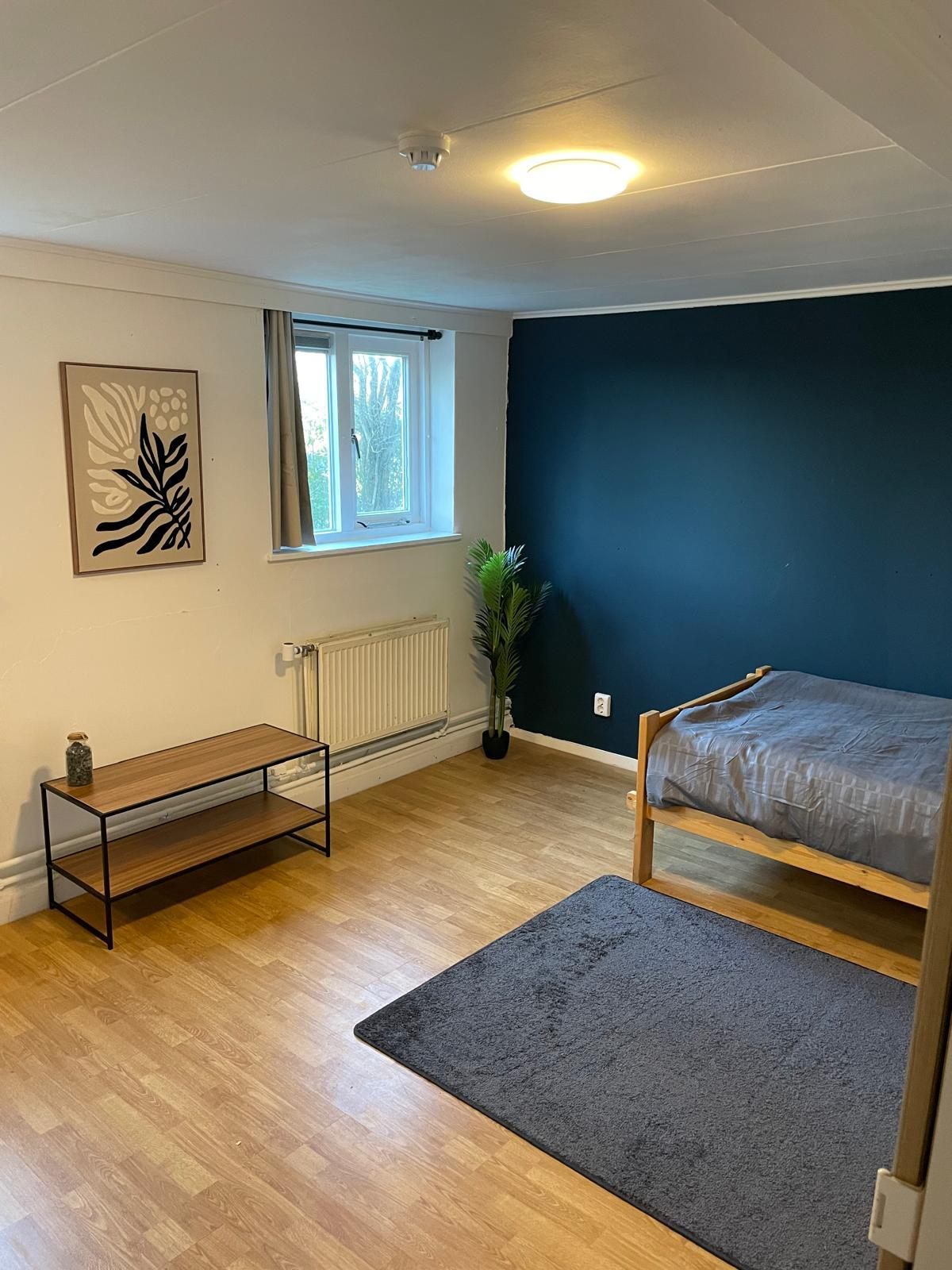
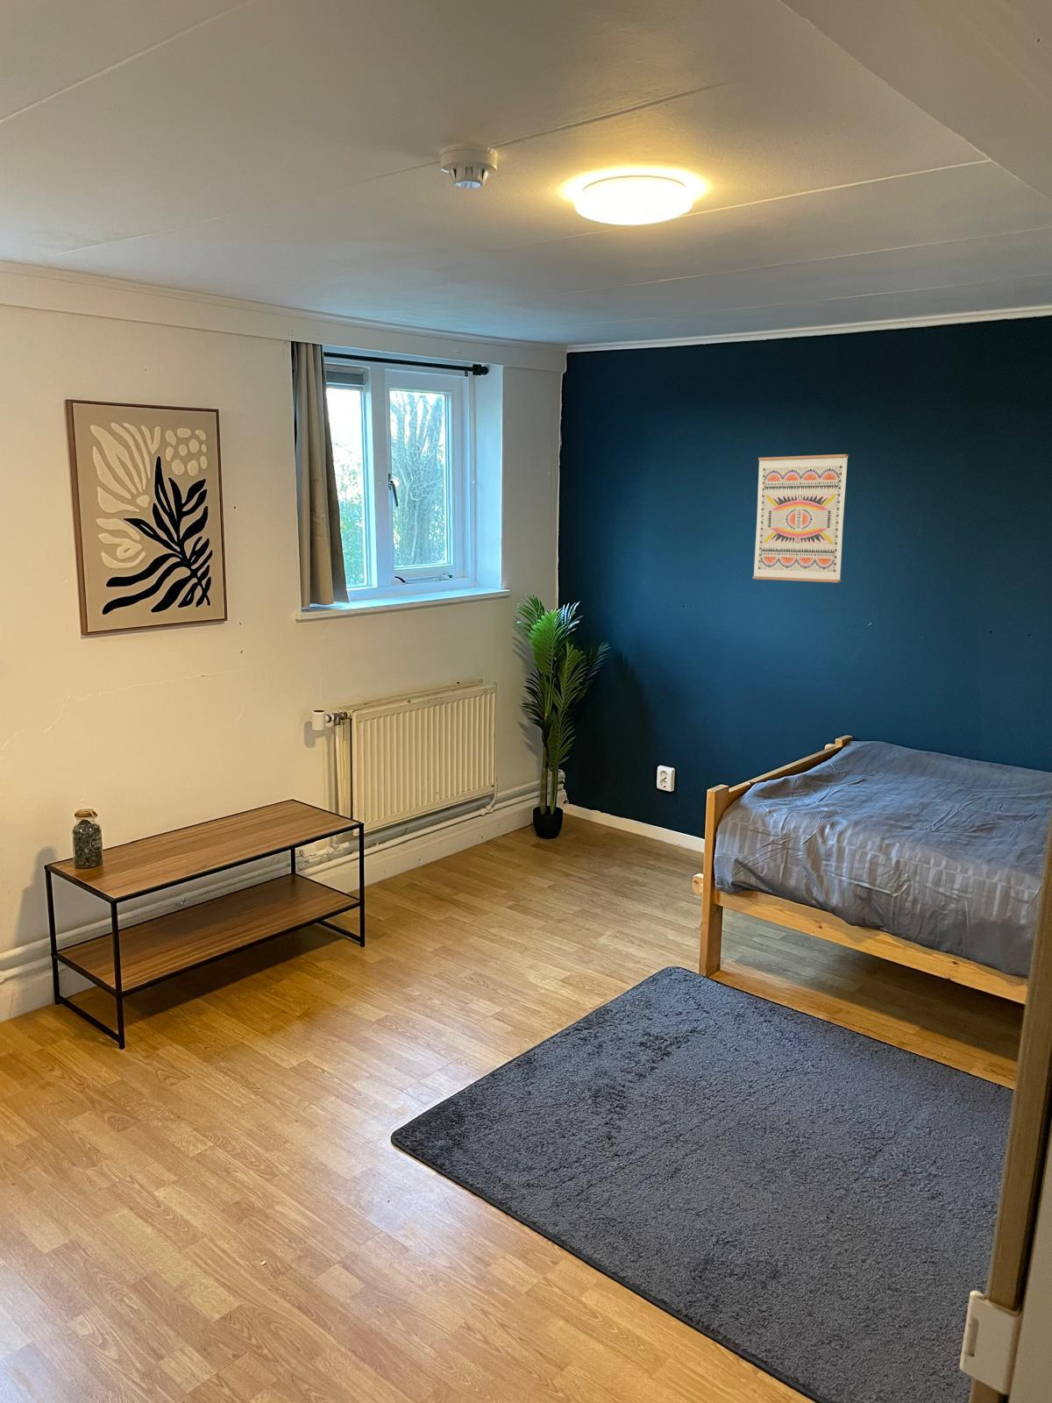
+ wall art [753,453,850,583]
